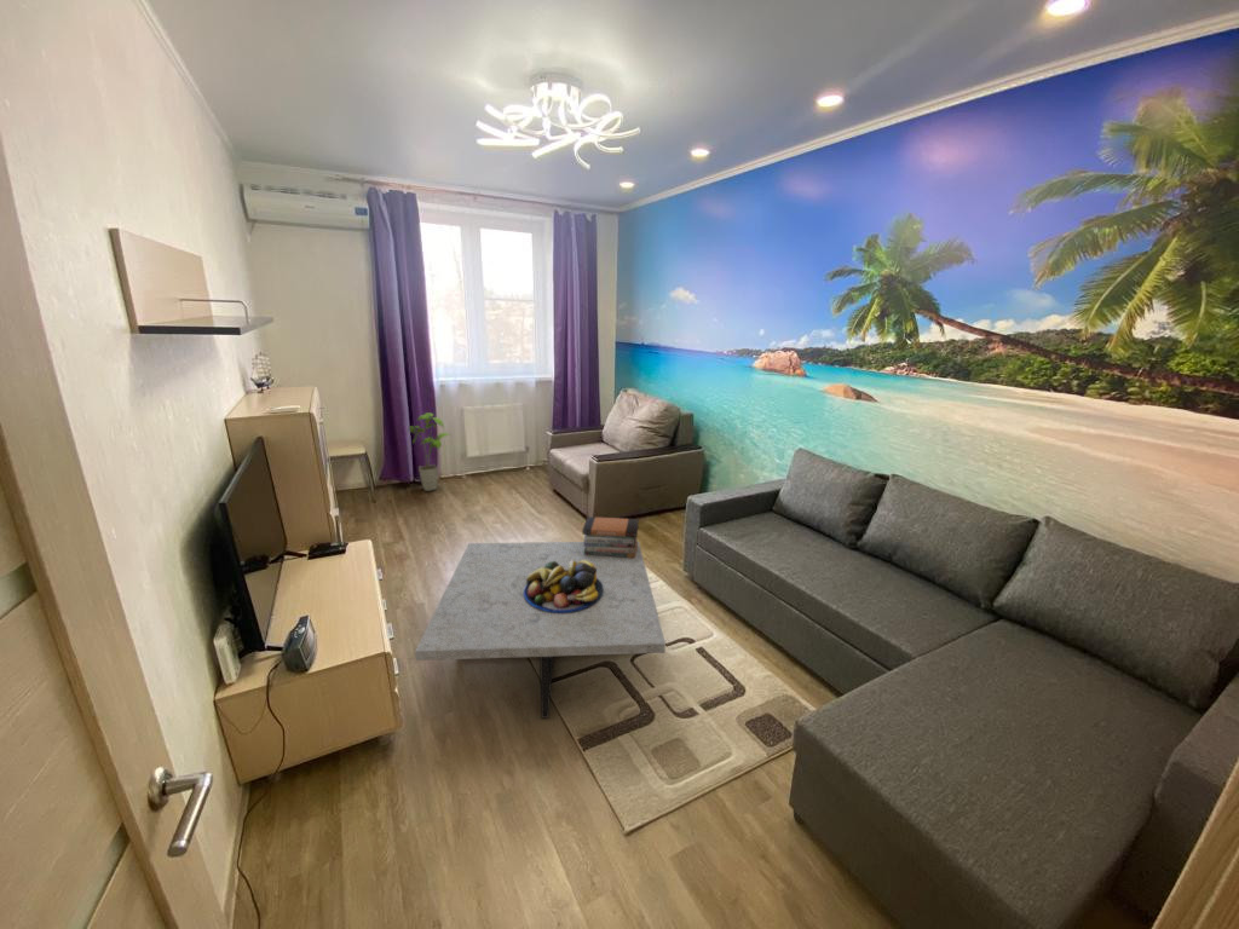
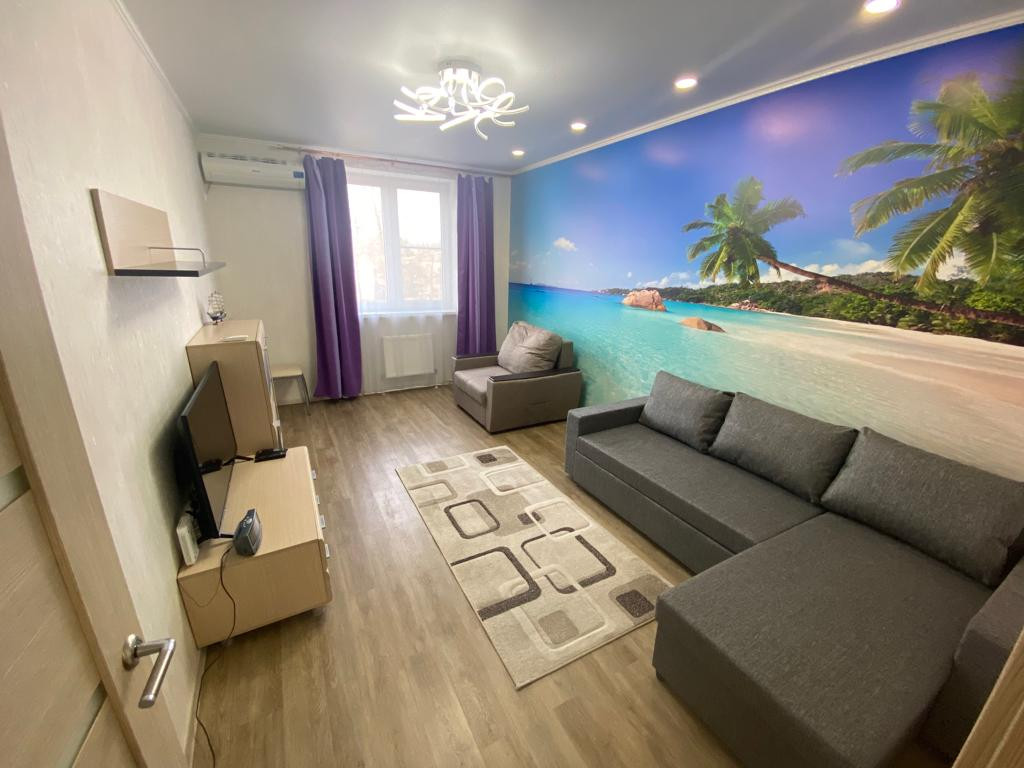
- coffee table [414,539,667,720]
- fruit bowl [524,560,604,613]
- house plant [407,411,453,492]
- book stack [582,515,640,559]
